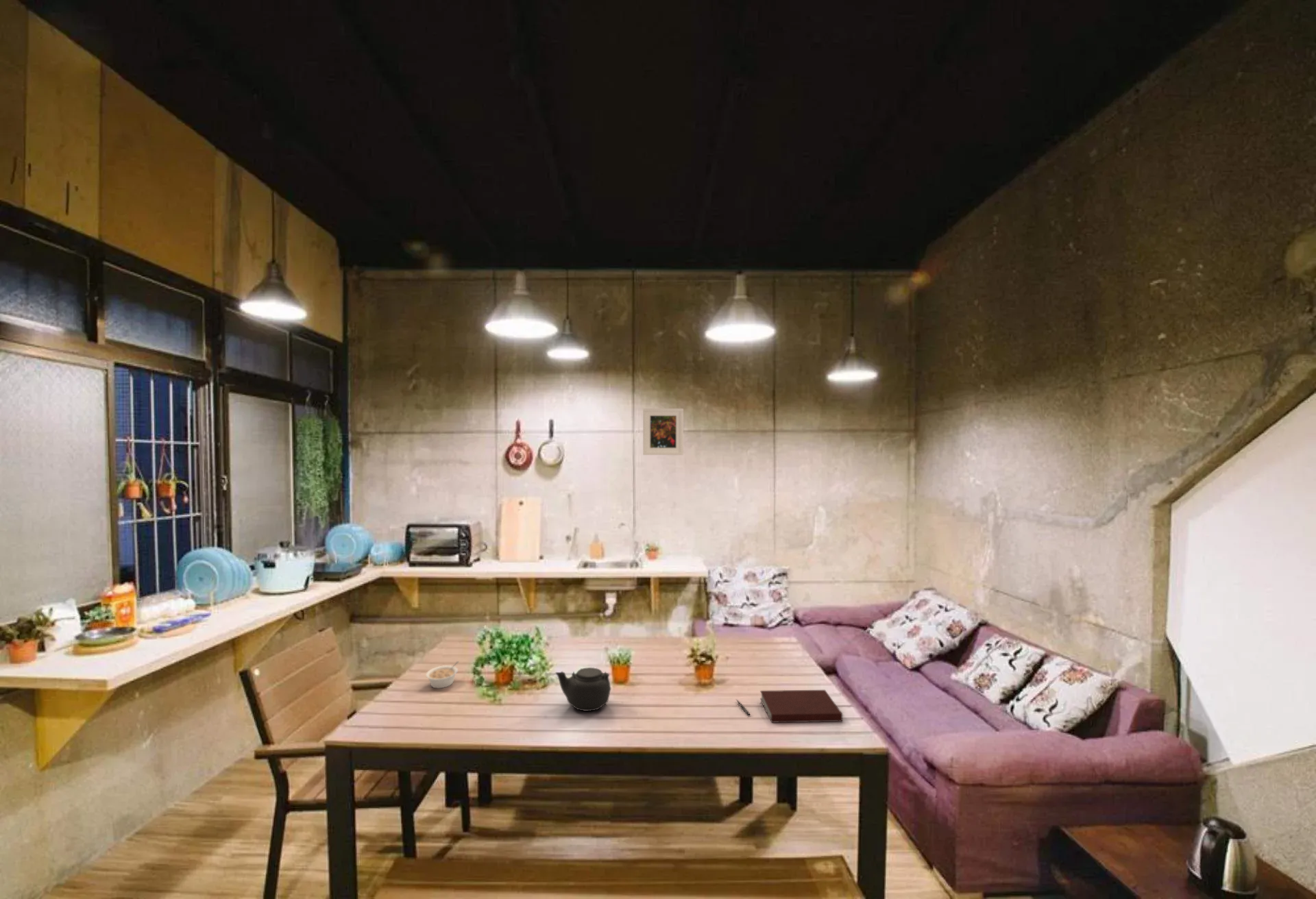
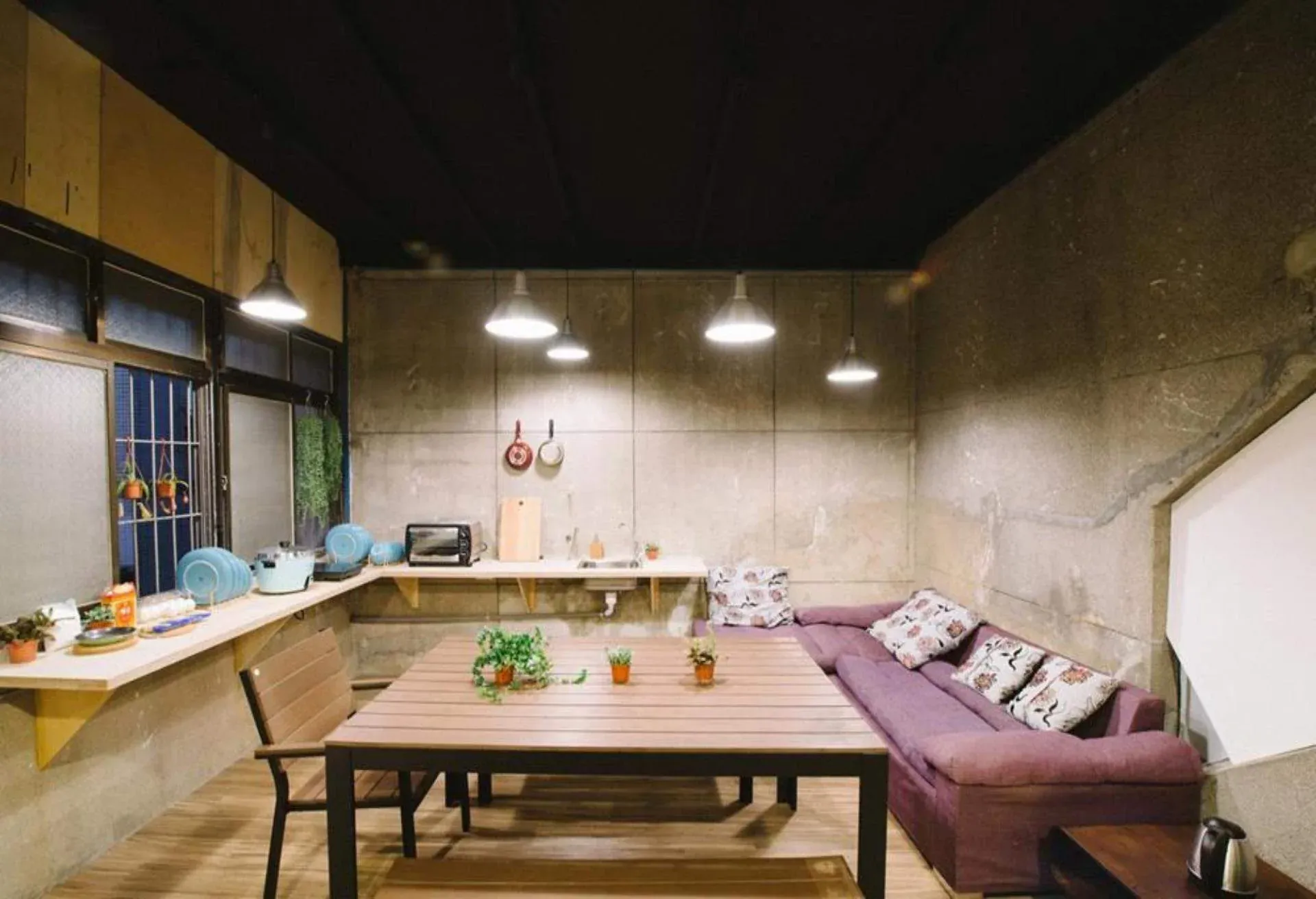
- legume [425,661,460,689]
- notebook [759,689,843,724]
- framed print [642,408,684,456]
- pen [735,698,751,716]
- teapot [555,667,611,712]
